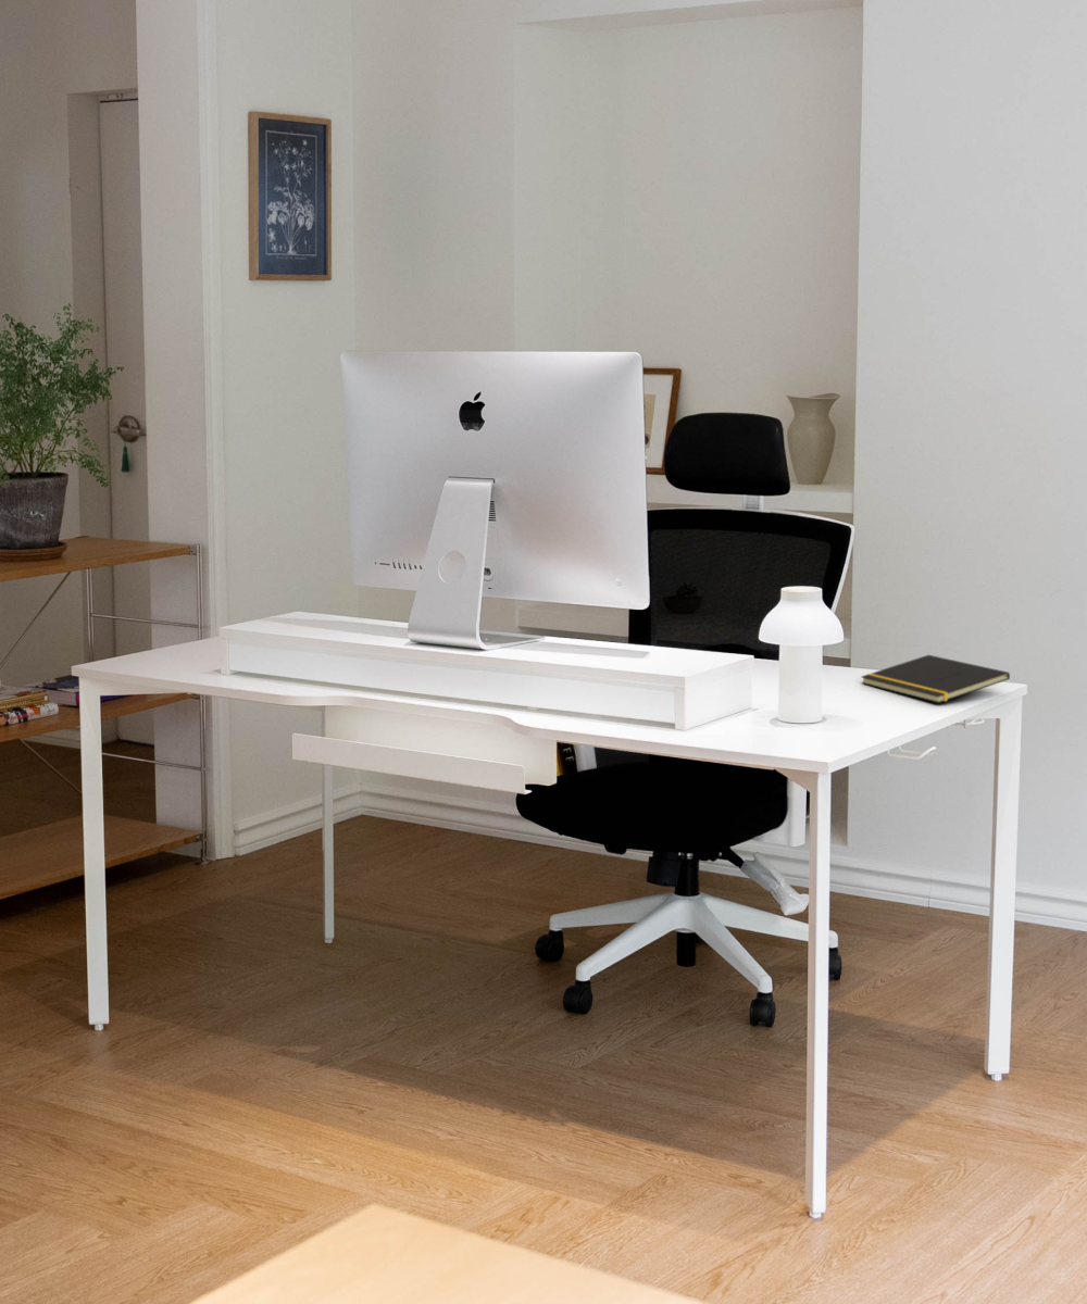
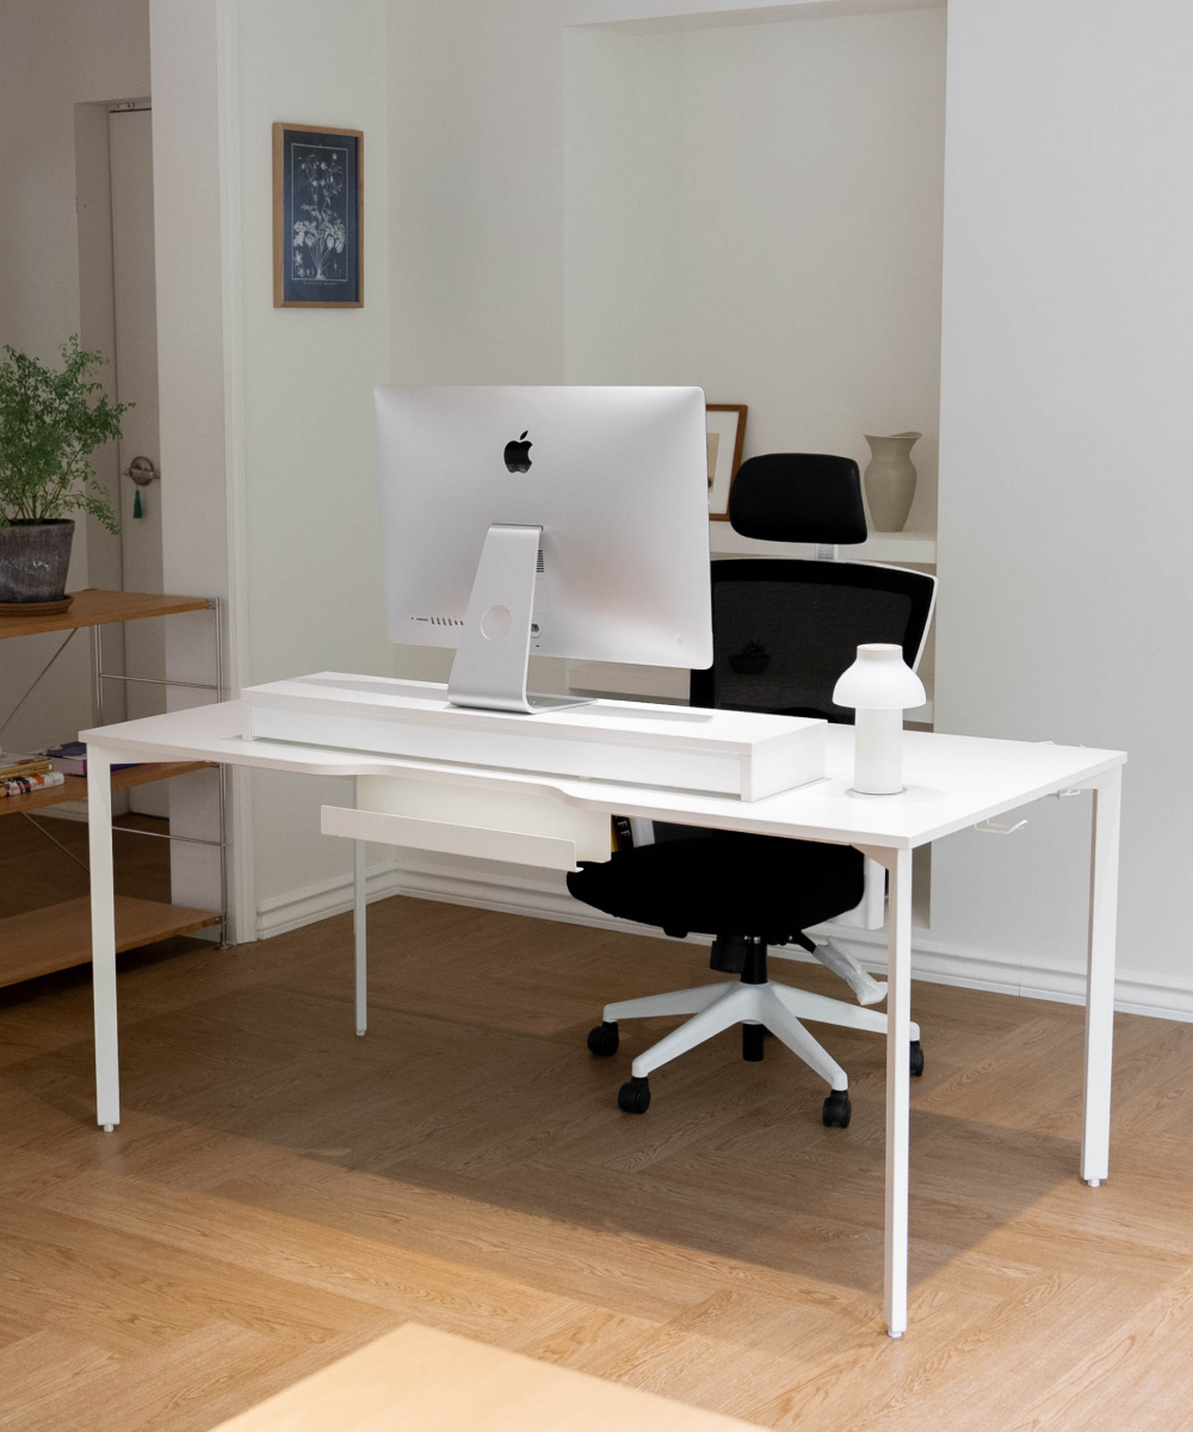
- notepad [860,654,1011,704]
